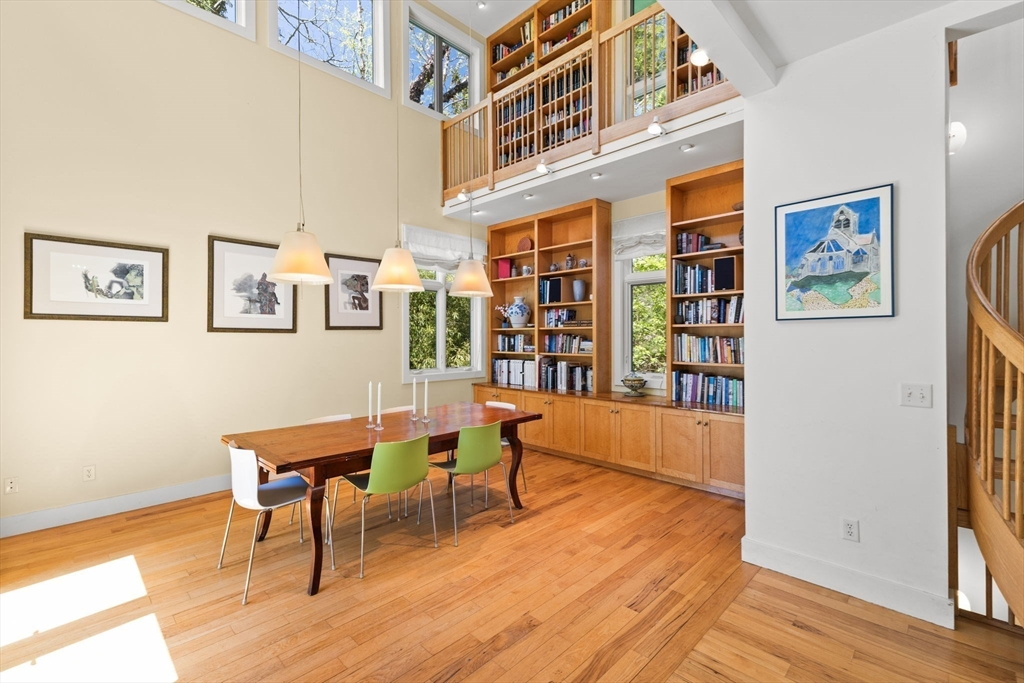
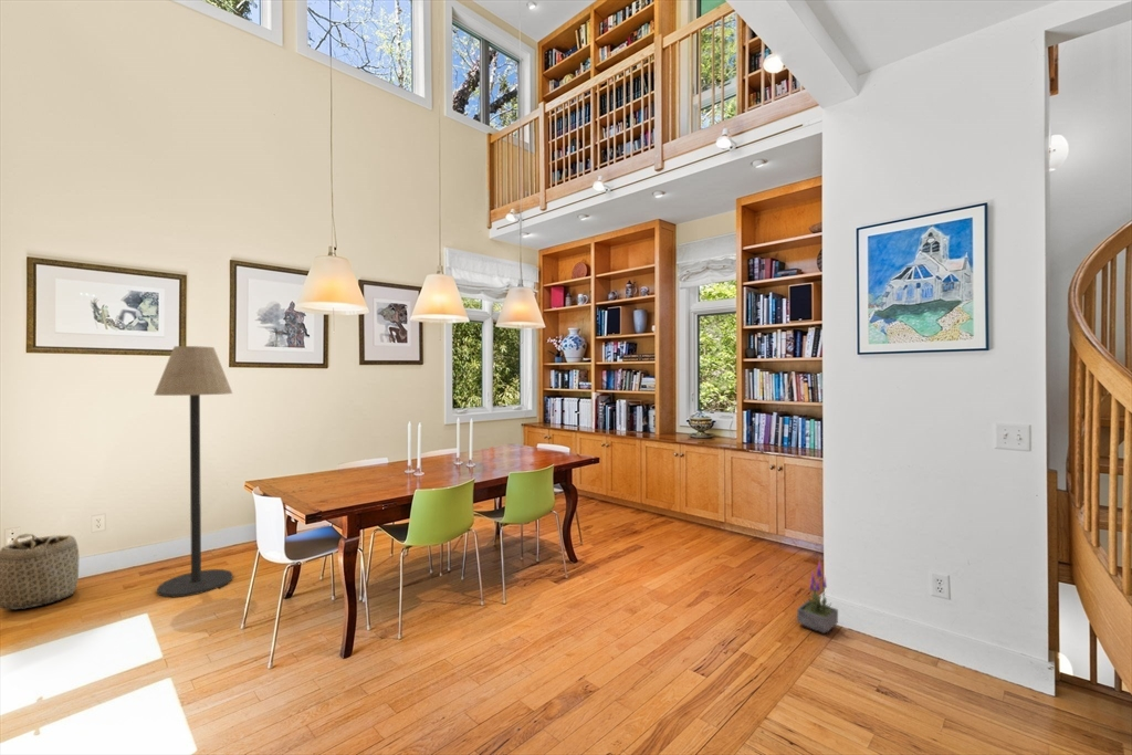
+ potted plant [796,559,839,635]
+ floor lamp [154,345,233,598]
+ basket [0,533,80,610]
